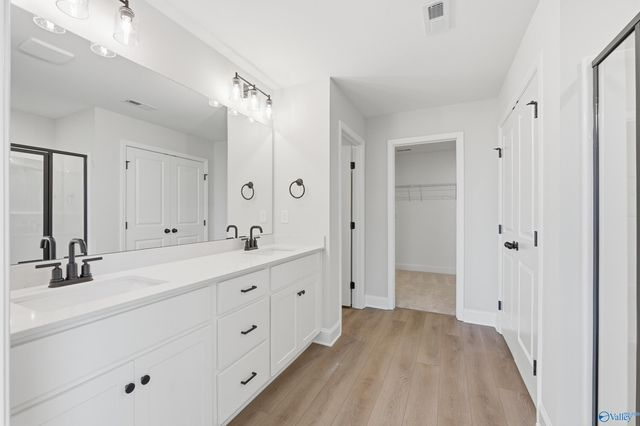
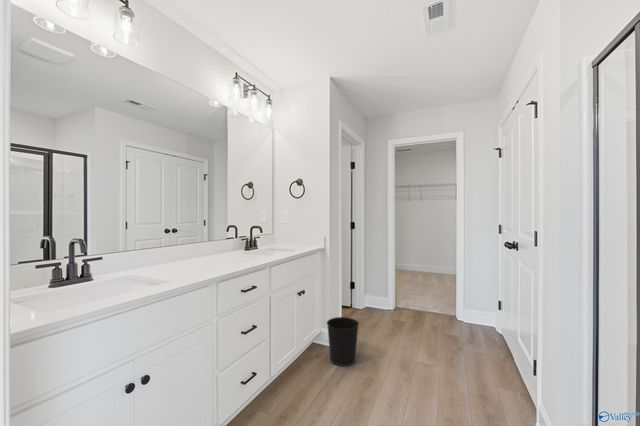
+ wastebasket [326,316,360,367]
